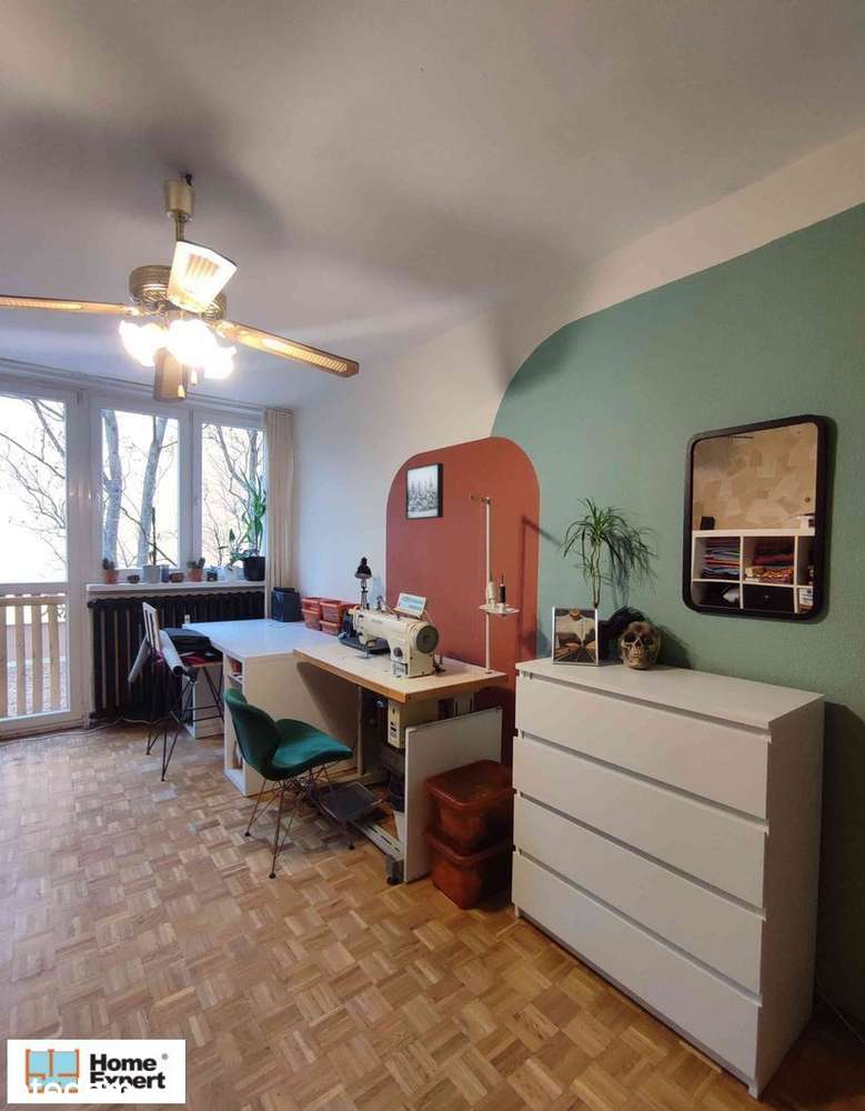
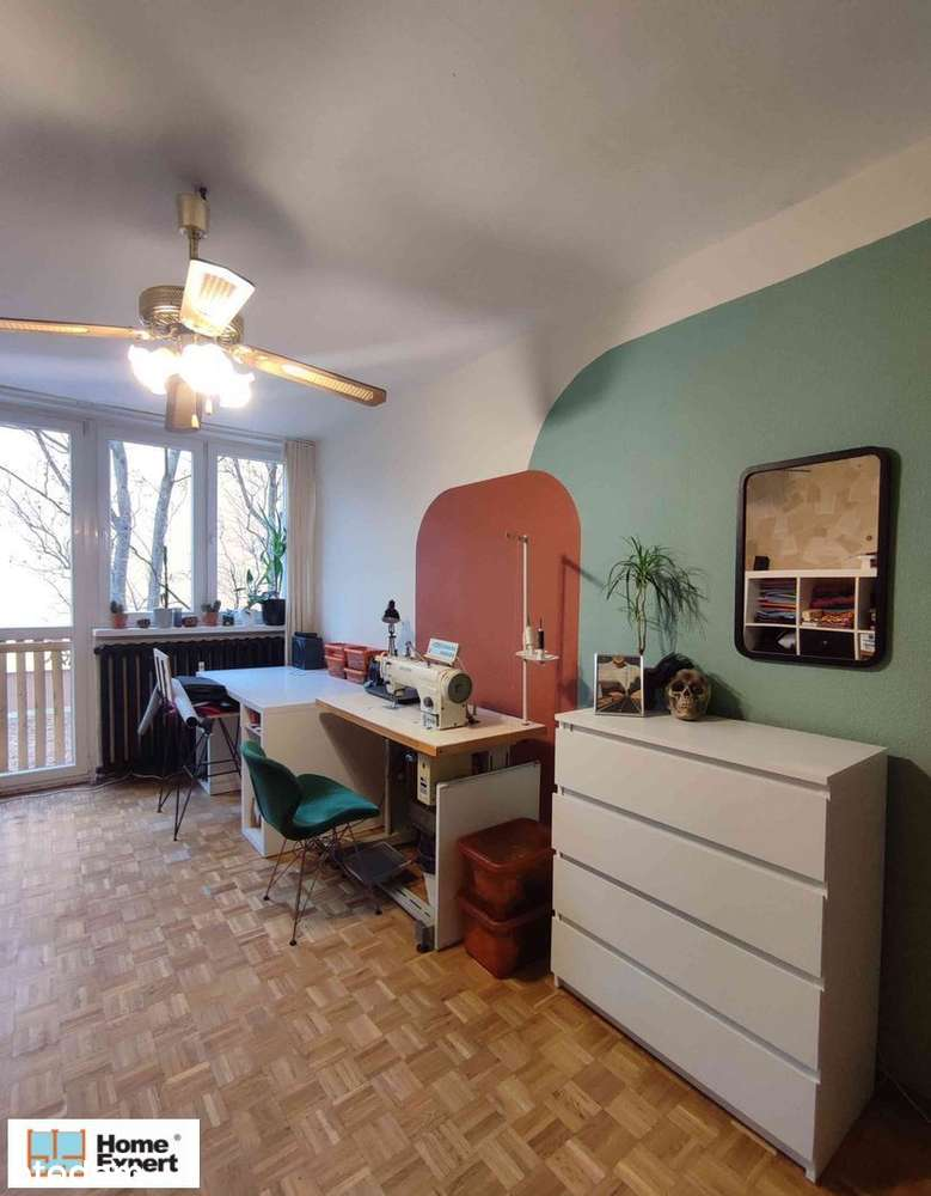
- wall art [404,462,444,521]
